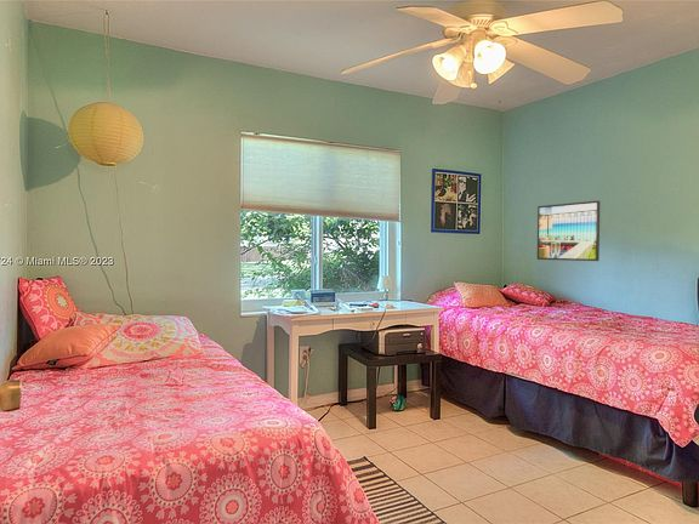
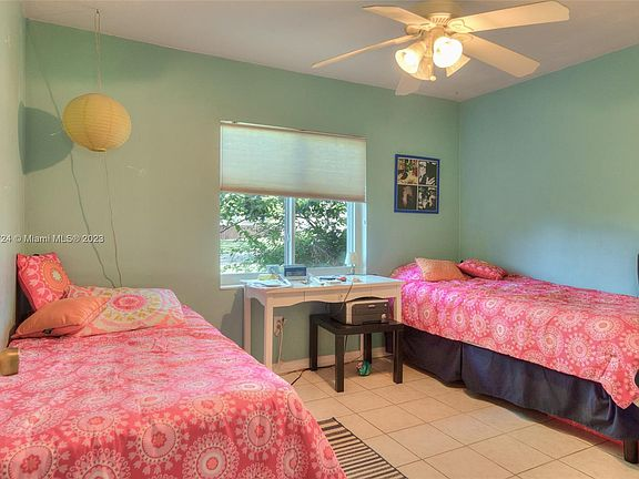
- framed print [536,200,601,262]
